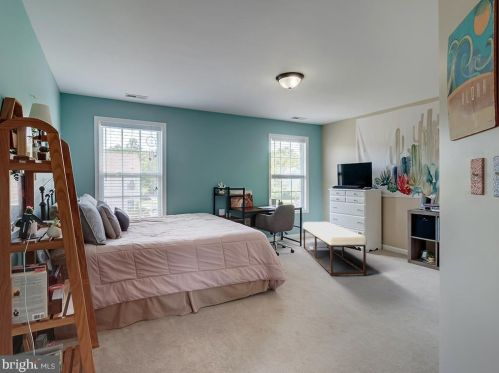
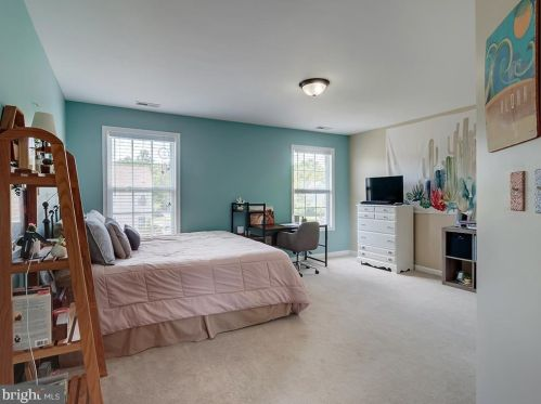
- bench [302,221,368,276]
